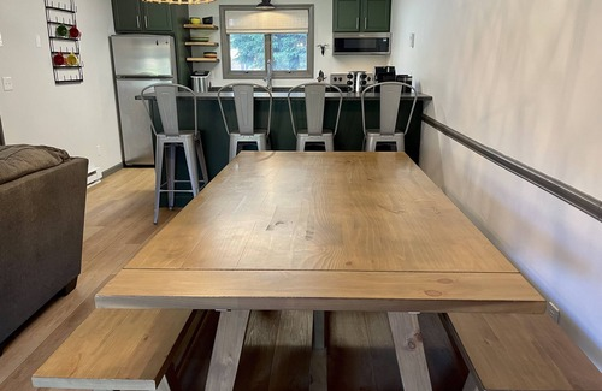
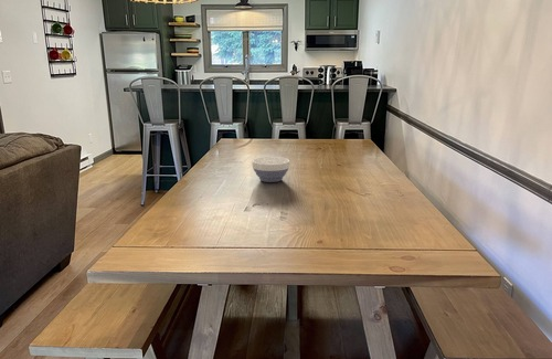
+ bowl [251,156,290,183]
